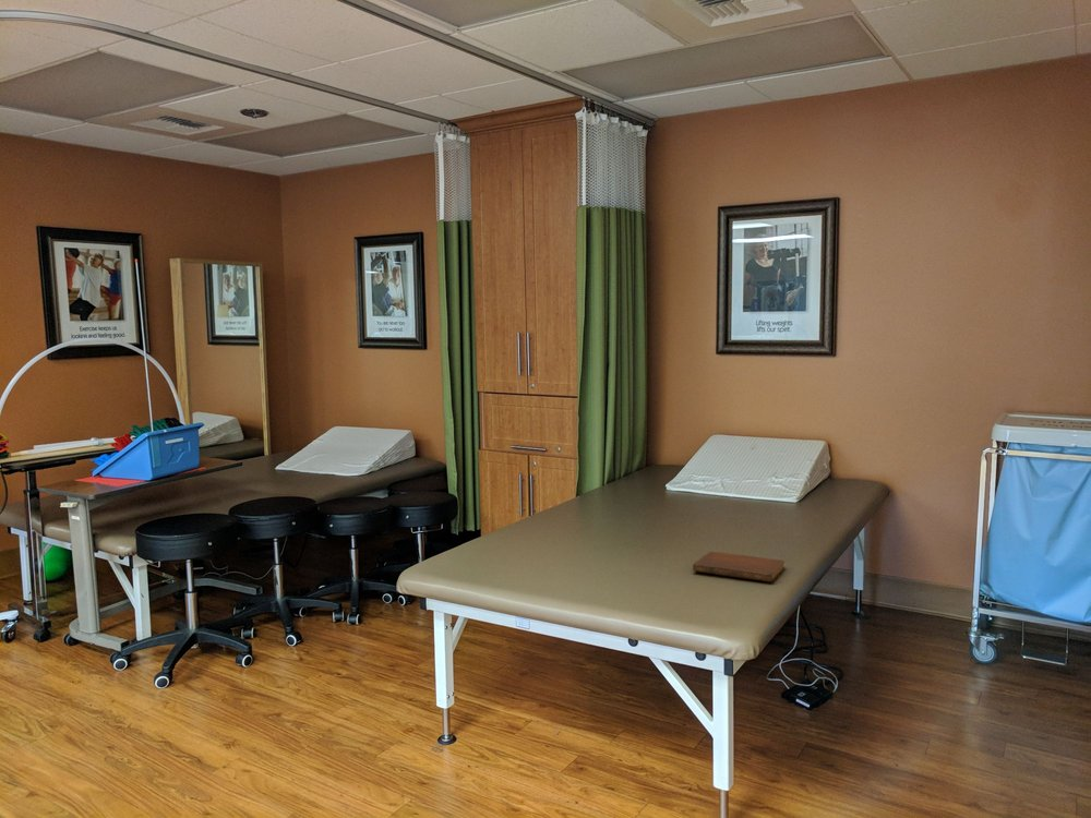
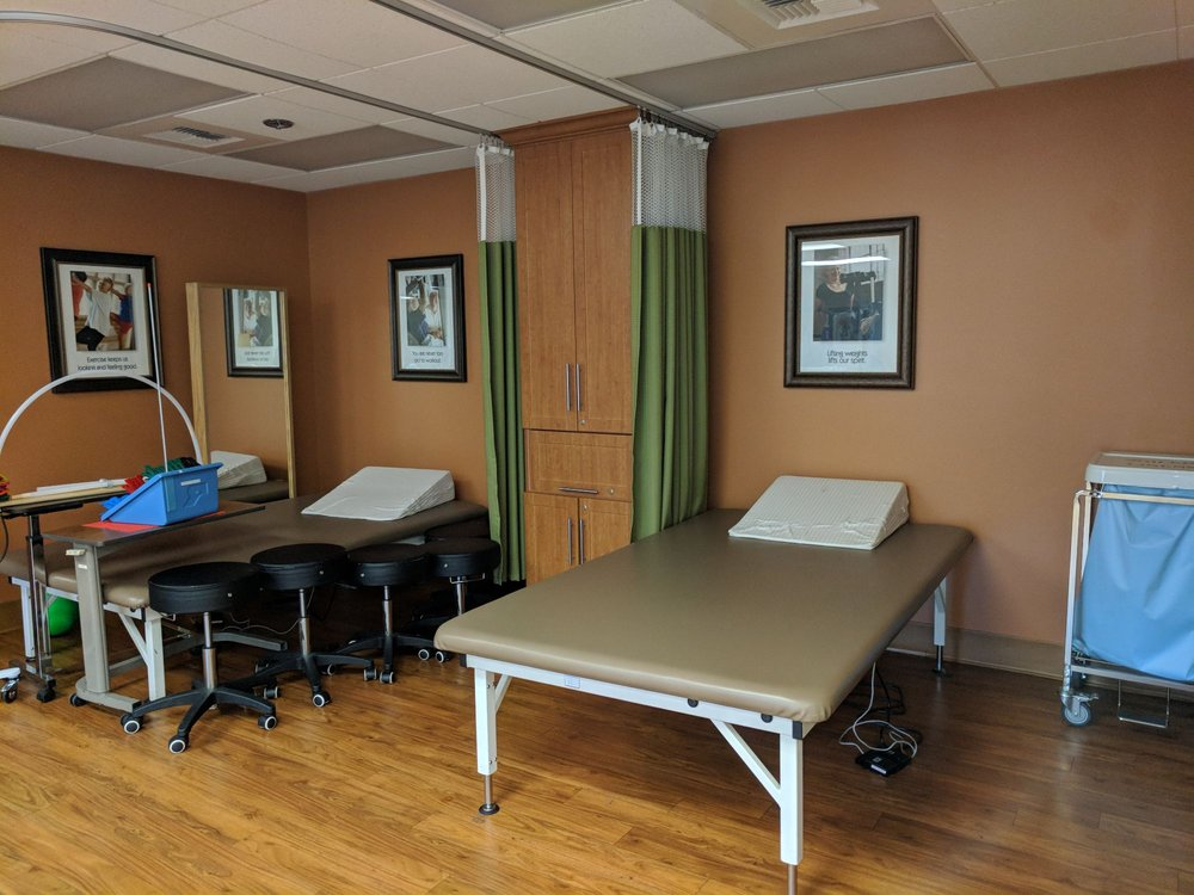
- notebook [692,551,786,584]
